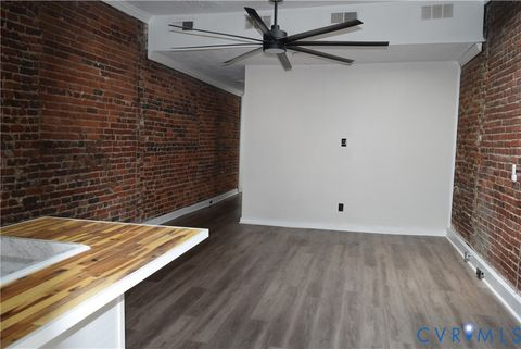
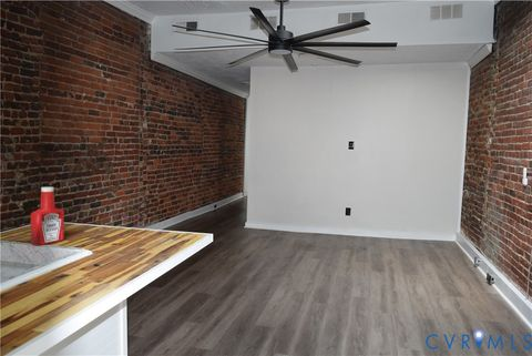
+ soap bottle [30,186,65,246]
